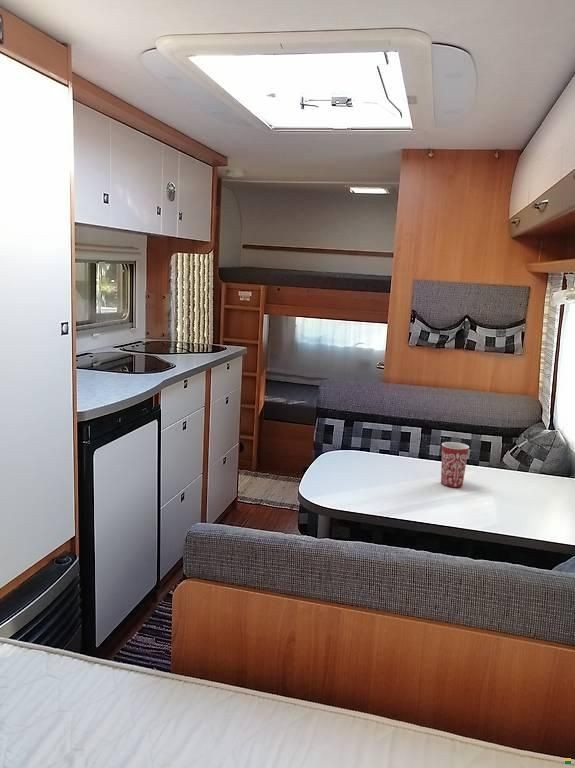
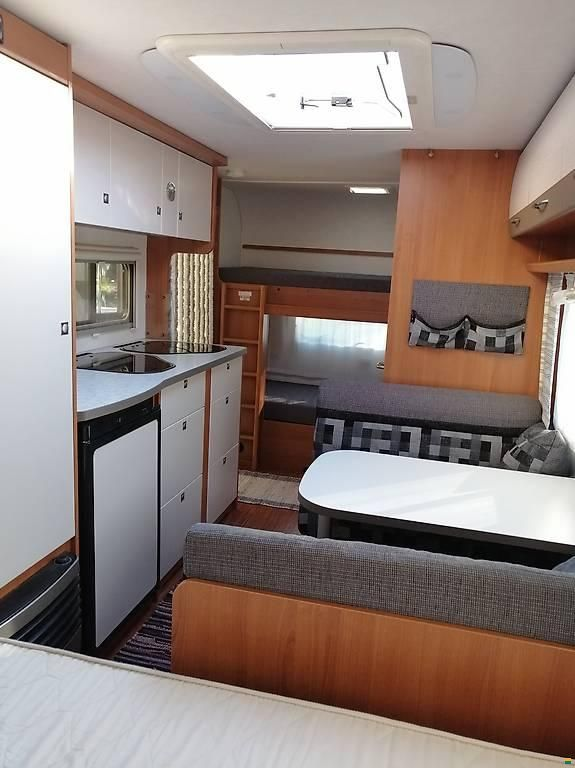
- mug [440,441,470,488]
